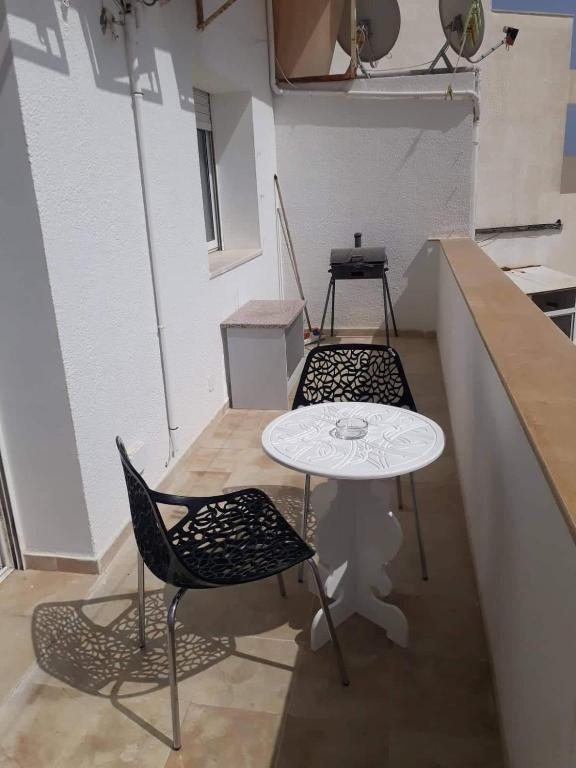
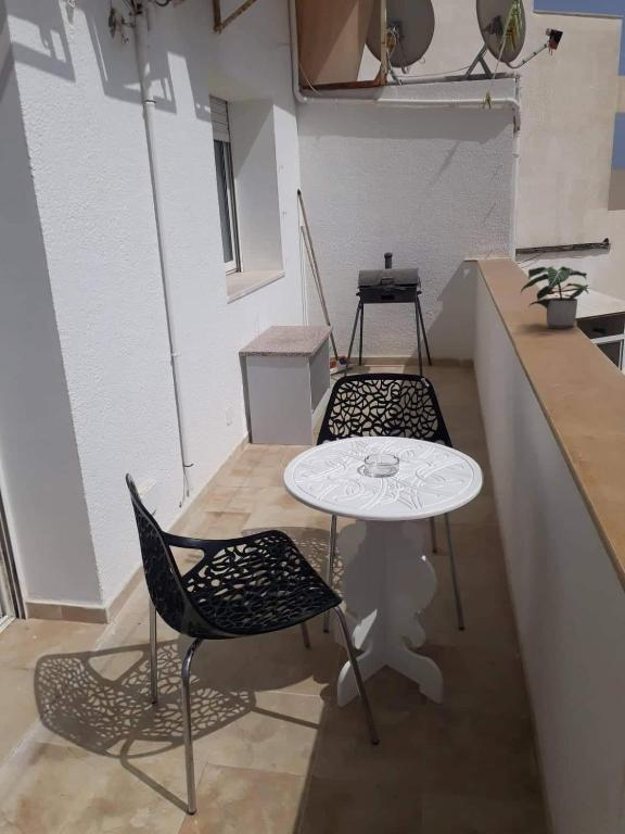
+ potted plant [520,265,590,329]
